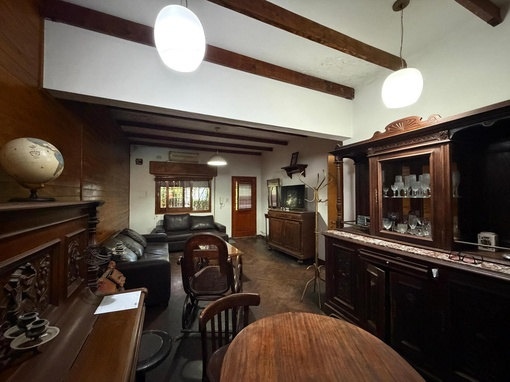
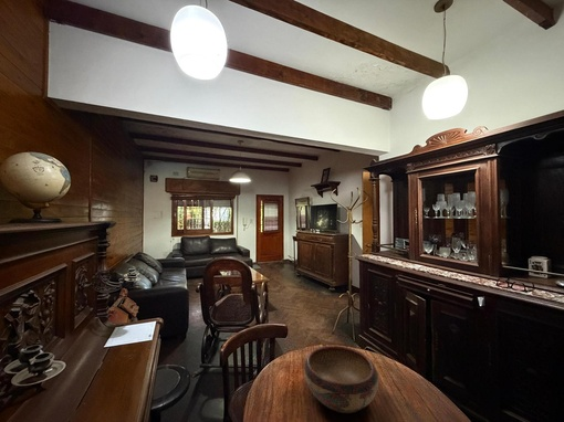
+ decorative bowl [303,345,379,414]
